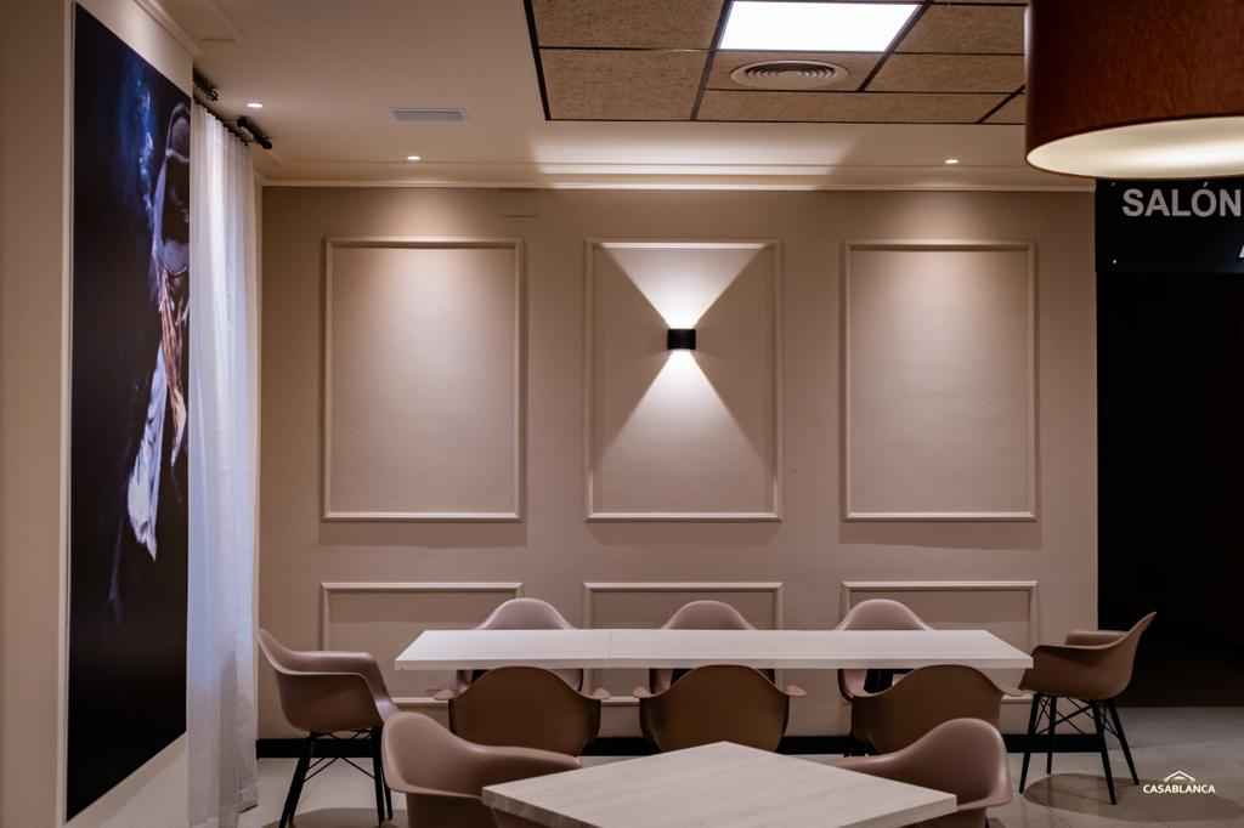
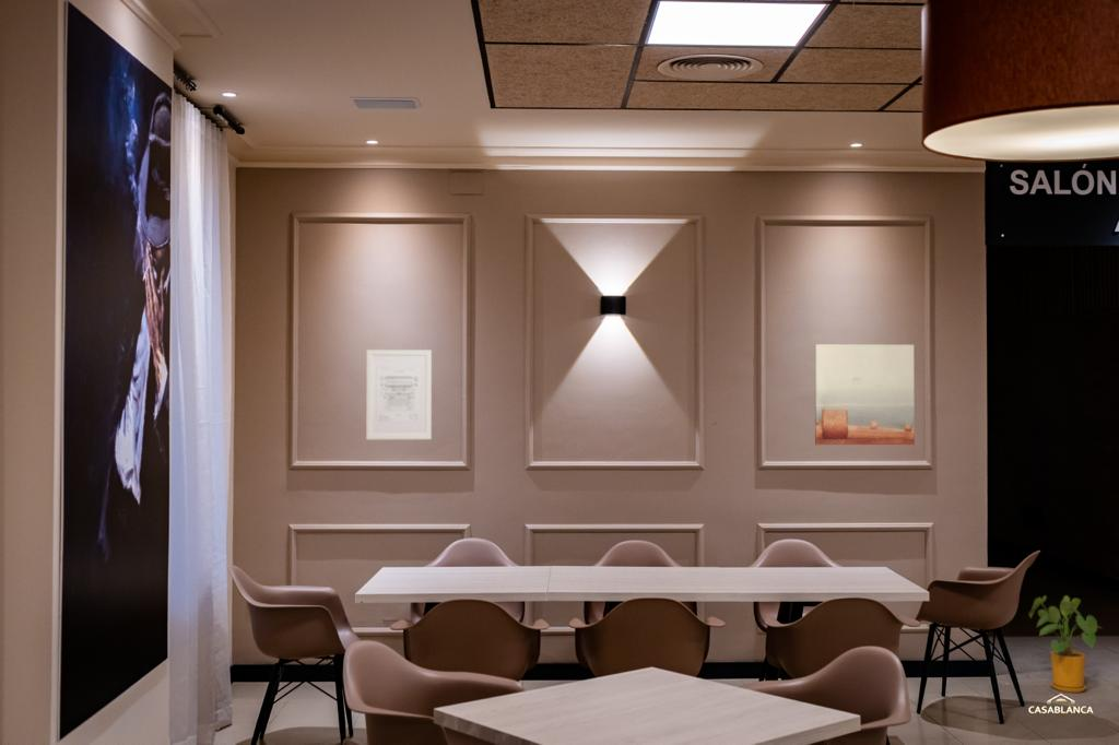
+ house plant [1028,594,1102,694]
+ wall art [814,343,916,446]
+ wall art [366,348,433,440]
